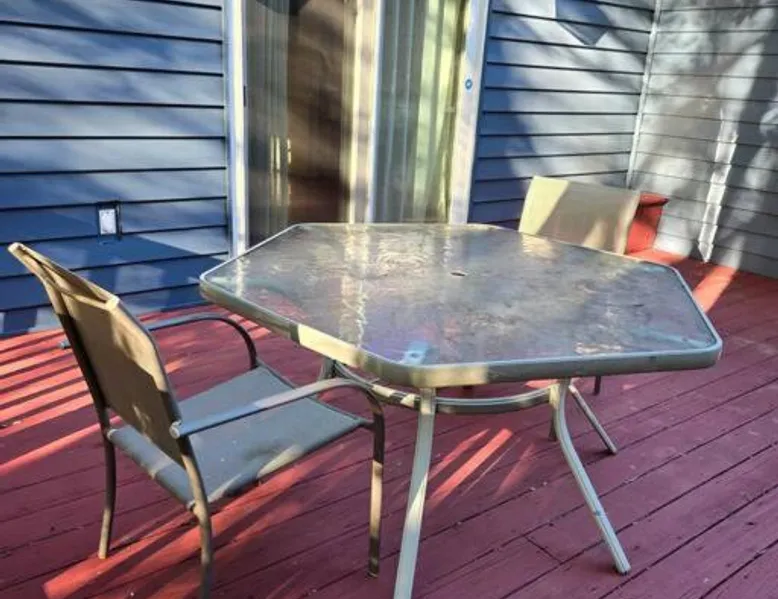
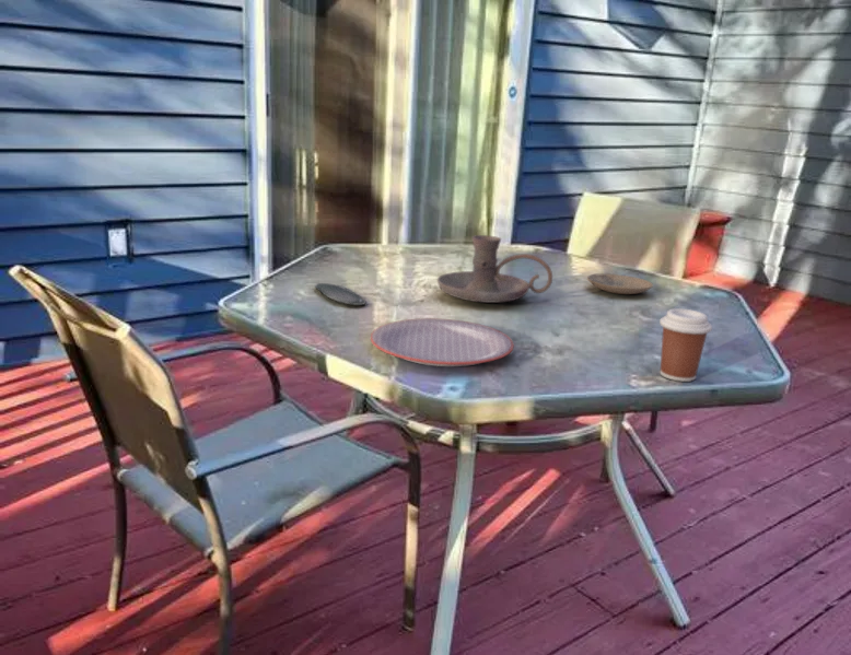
+ coffee cup [658,307,713,383]
+ plate [586,273,654,295]
+ oval tray [314,282,368,306]
+ plate [370,317,515,367]
+ candle holder [436,234,553,304]
